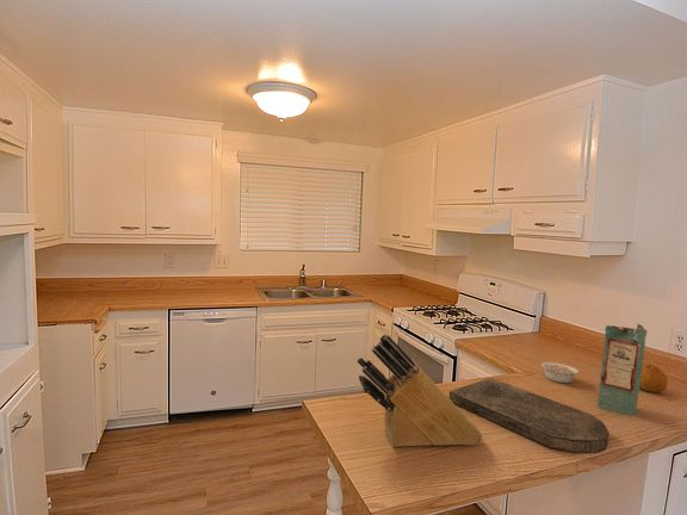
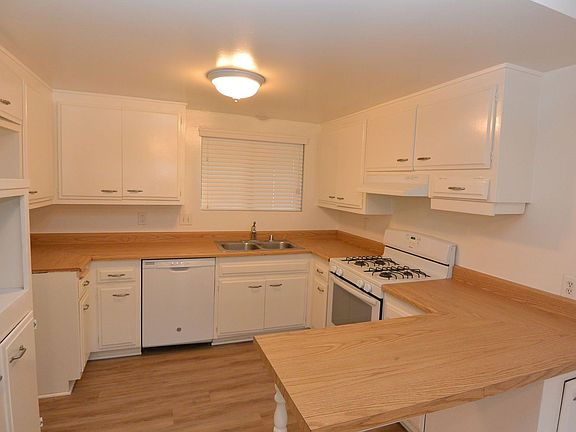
- knife block [357,334,483,448]
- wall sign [596,323,648,417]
- fruit [639,364,669,393]
- cutting board [448,377,611,454]
- legume [540,361,580,384]
